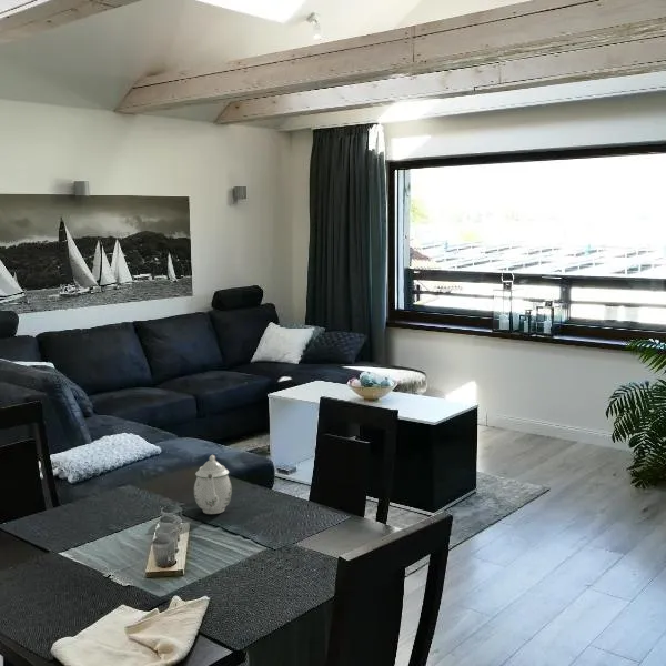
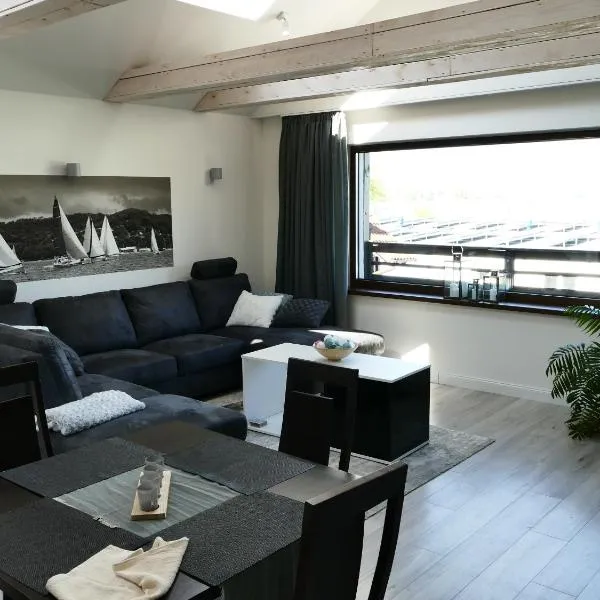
- teapot [193,454,233,515]
